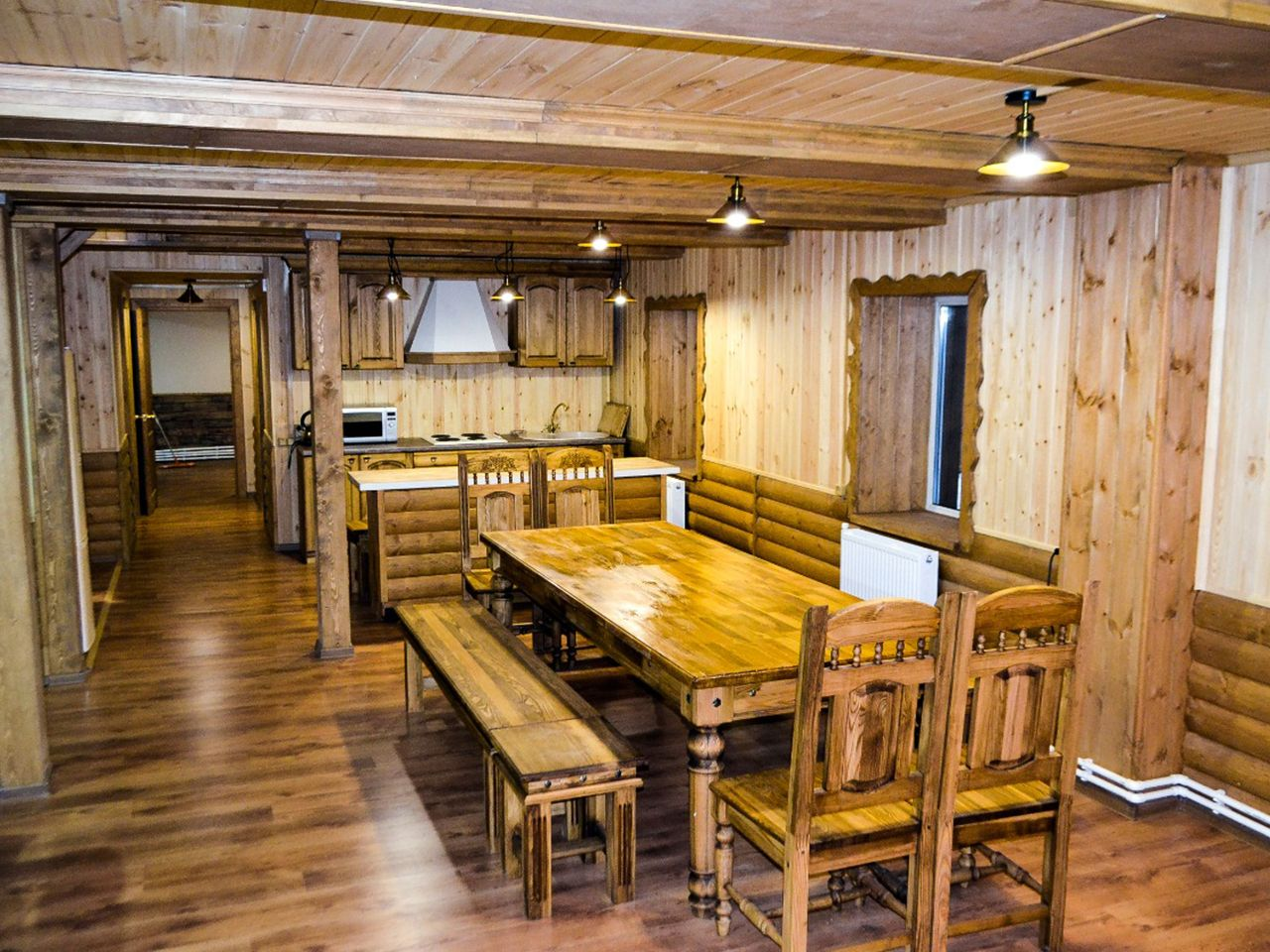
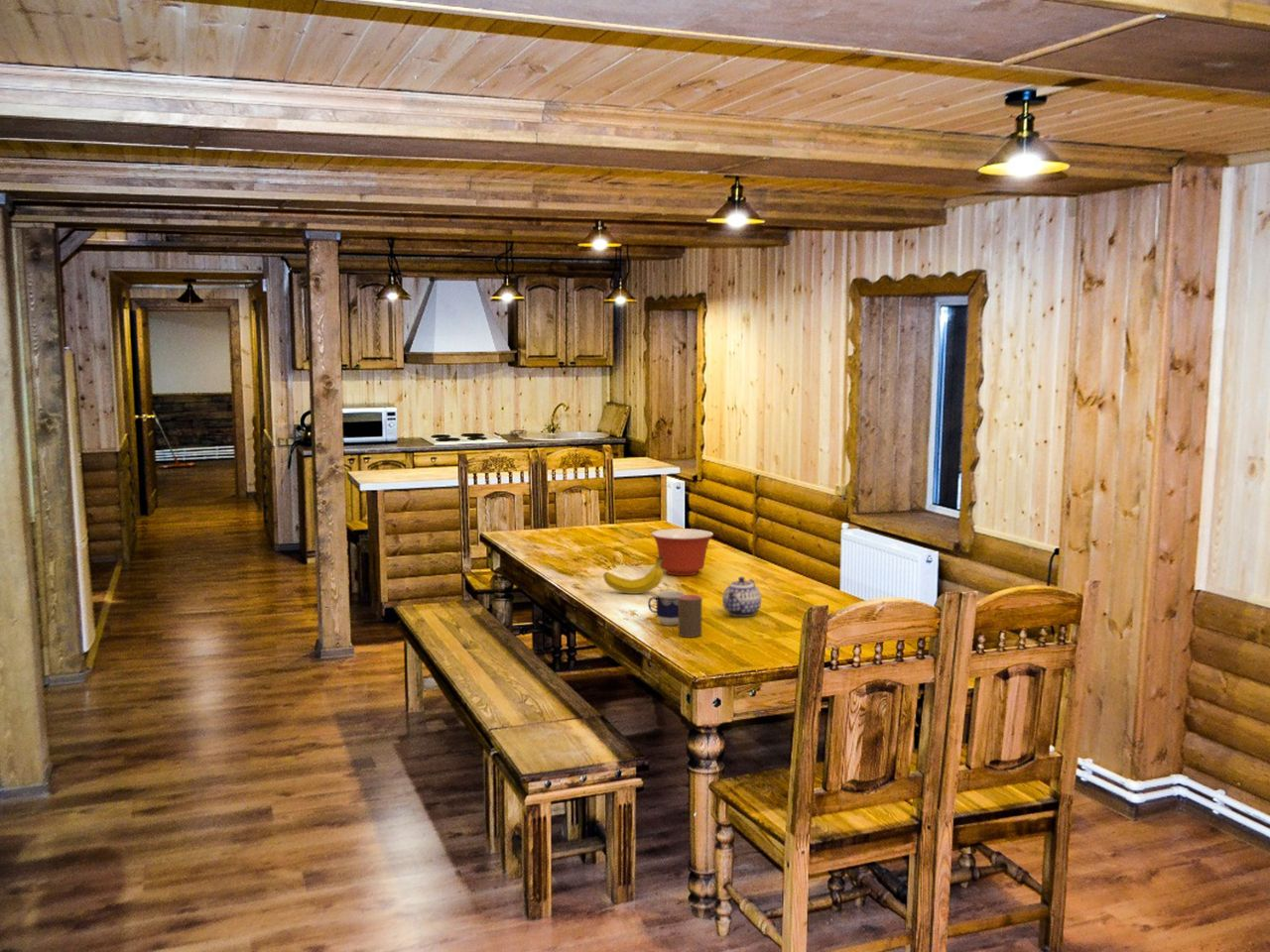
+ mixing bowl [650,528,714,576]
+ fruit [602,556,664,595]
+ cup [647,589,687,627]
+ cup [678,594,703,639]
+ teapot [721,576,762,618]
